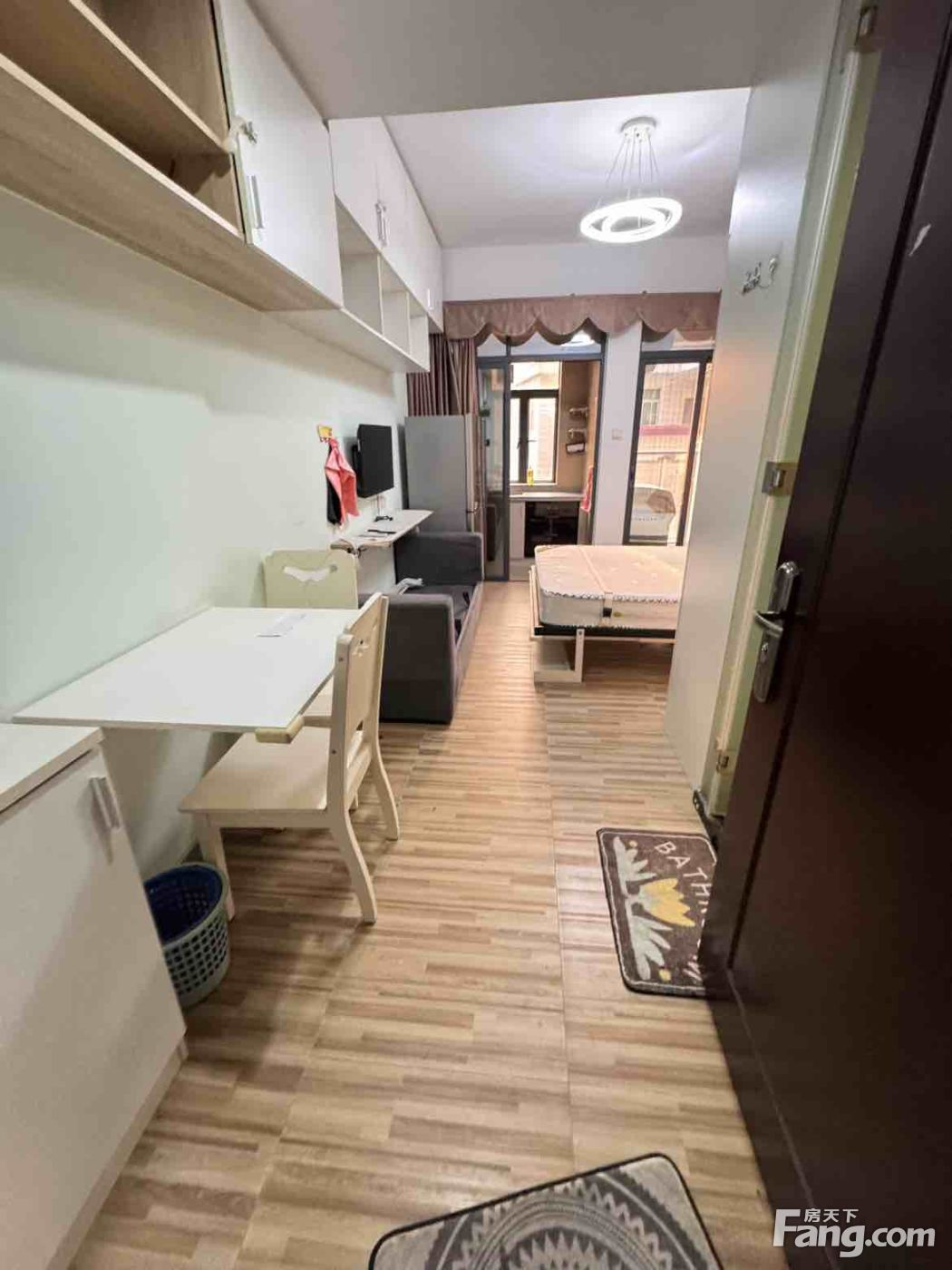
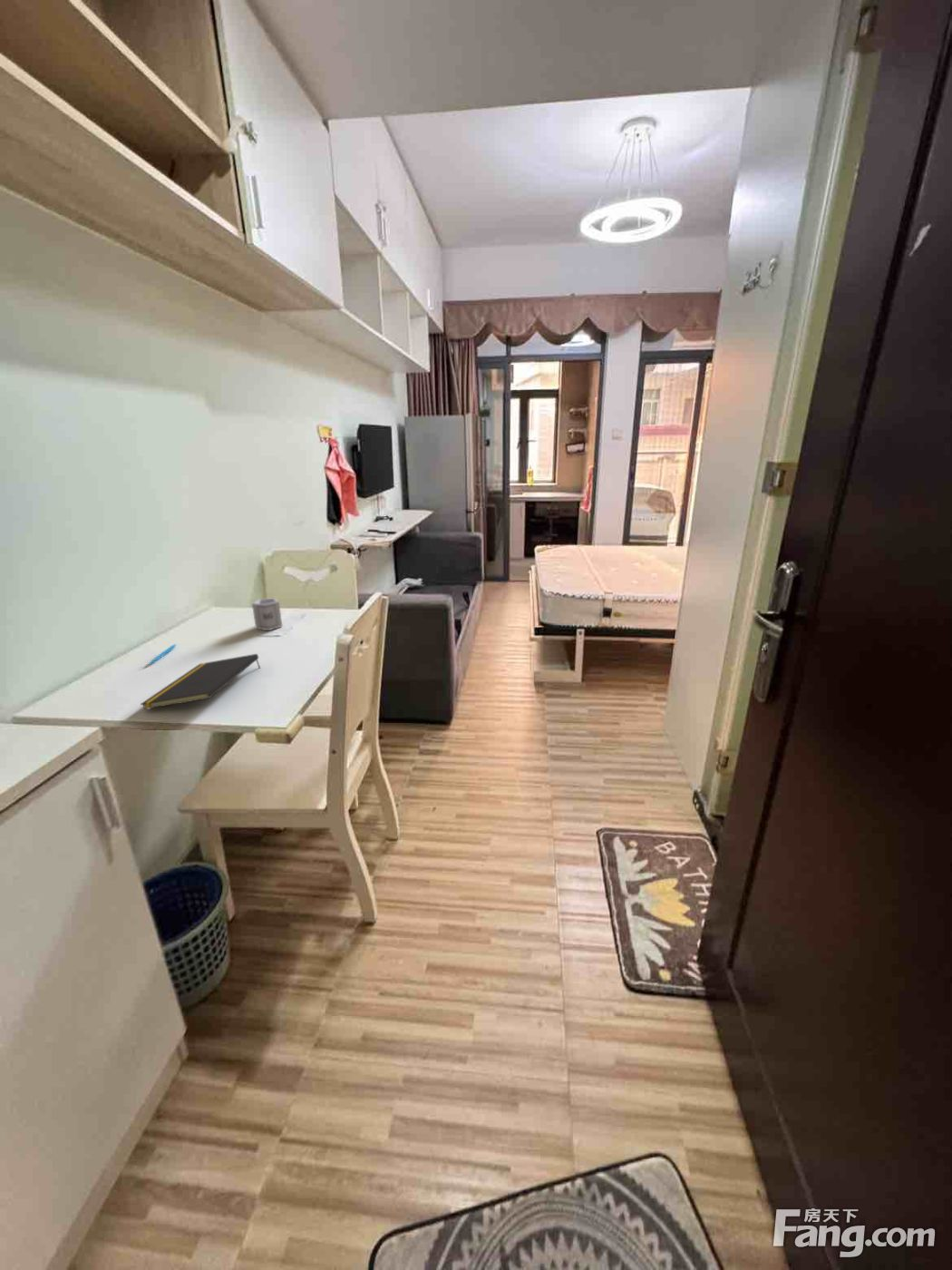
+ cup [251,597,283,631]
+ pen [149,643,178,665]
+ notepad [140,653,261,710]
